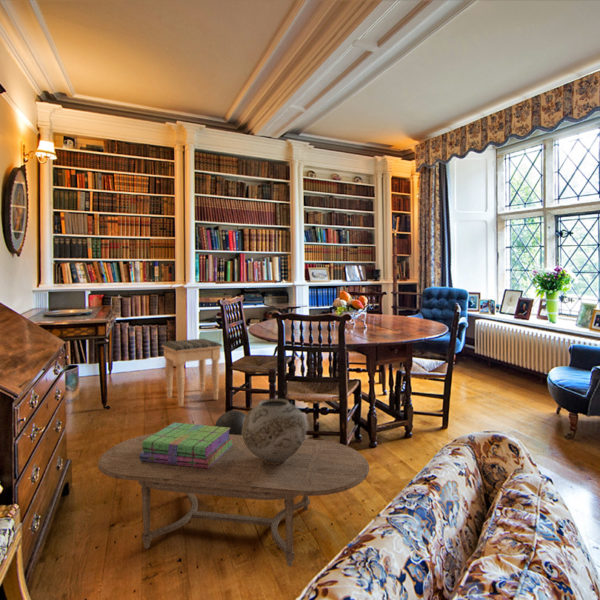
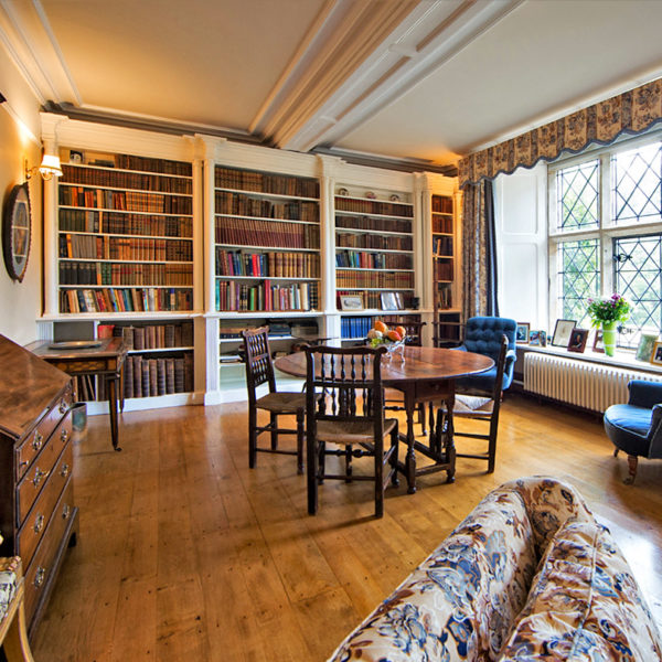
- stack of books [139,422,233,468]
- ball [214,410,247,435]
- vase [242,398,308,465]
- coffee table [97,432,370,567]
- footstool [161,338,223,407]
